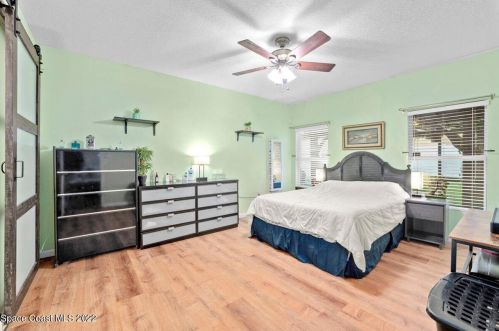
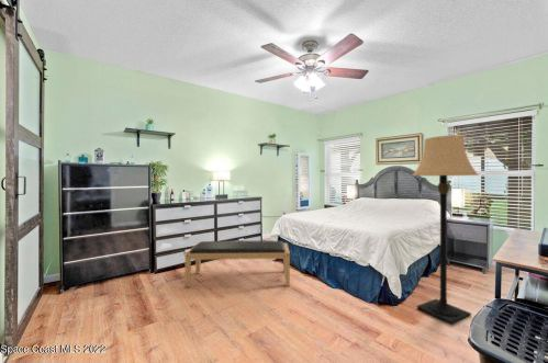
+ lamp [411,134,480,326]
+ bench [183,240,291,288]
